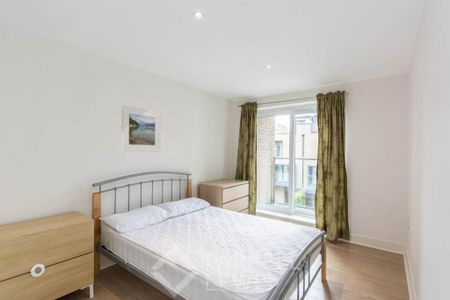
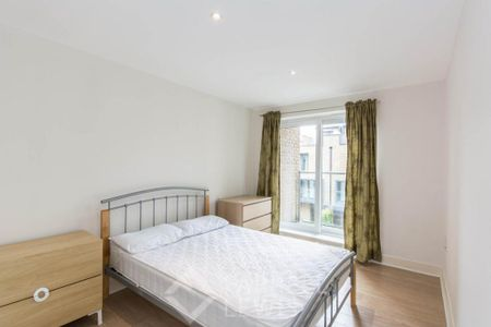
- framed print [120,105,162,152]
